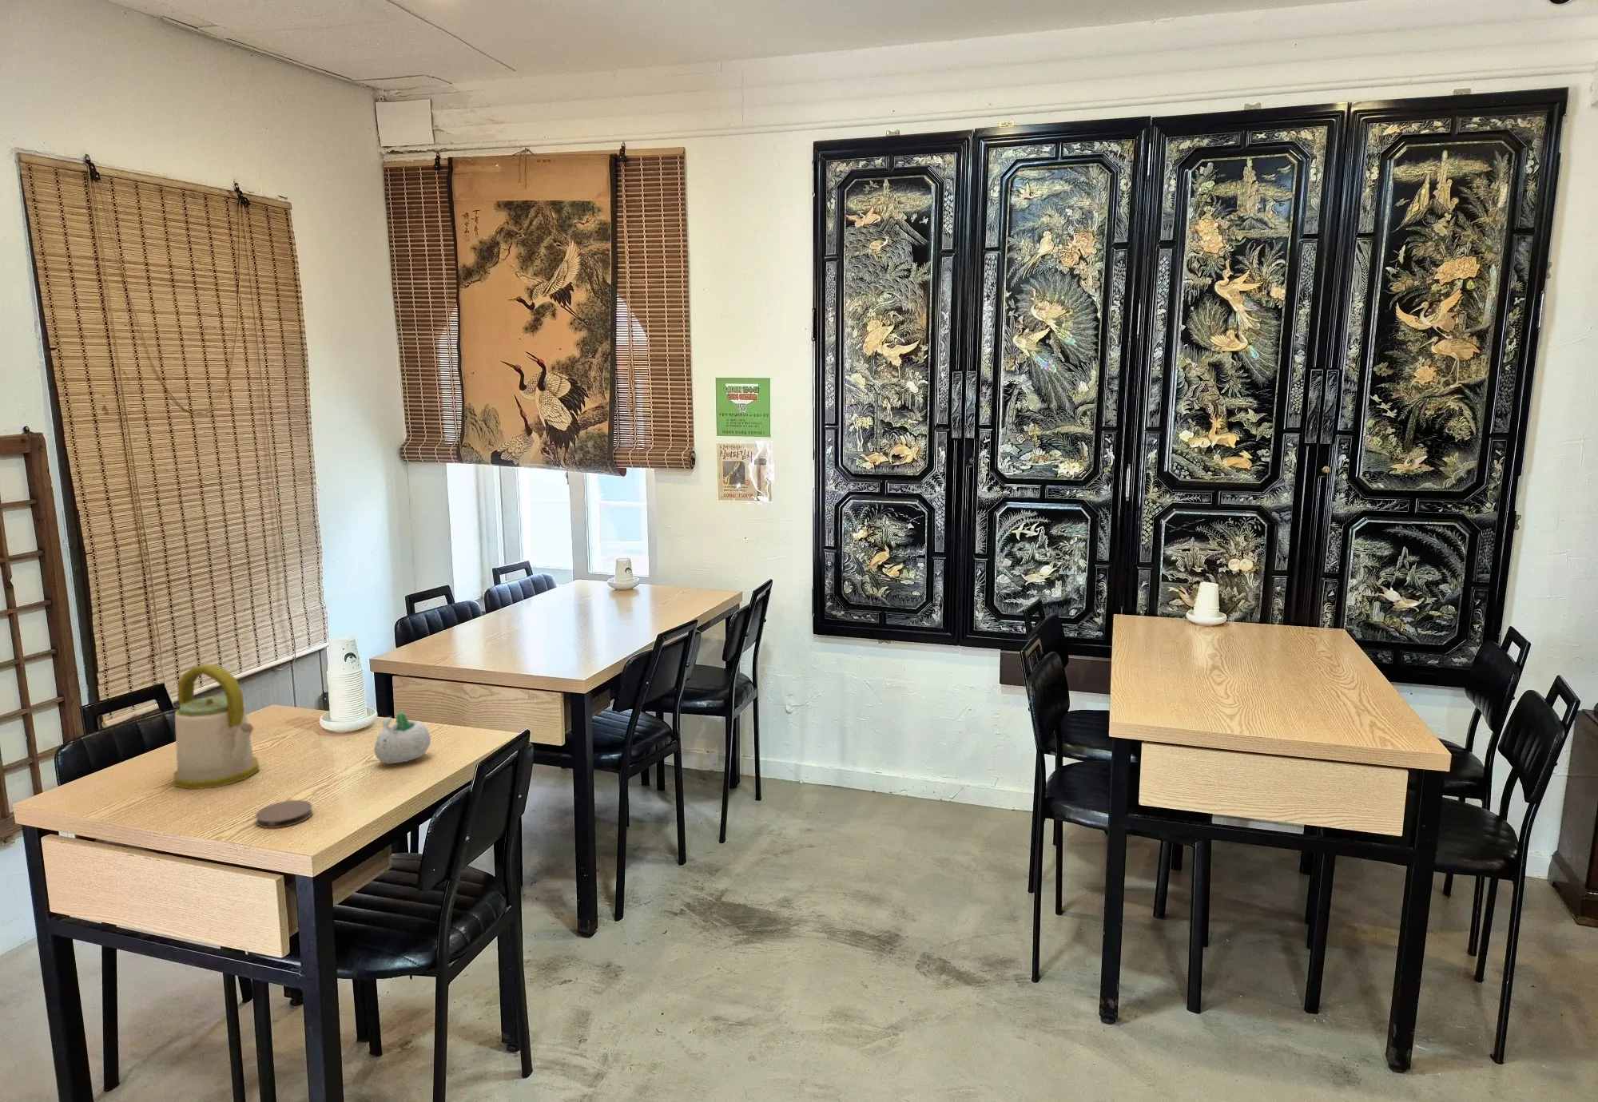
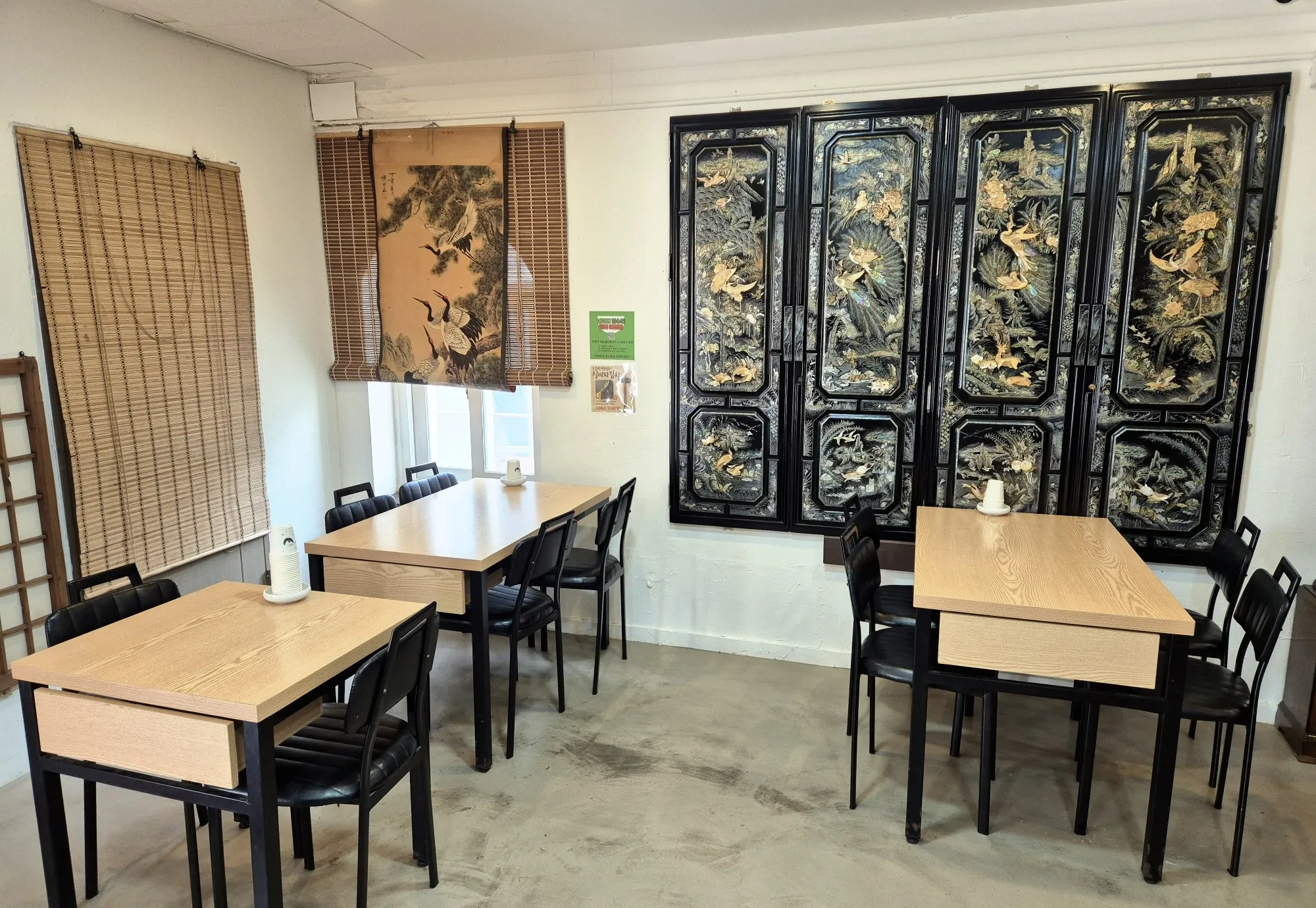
- coaster [255,800,313,829]
- kettle [172,664,260,790]
- succulent planter [373,711,431,765]
